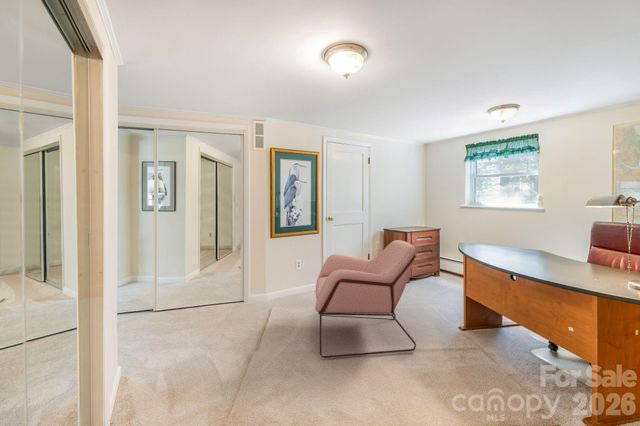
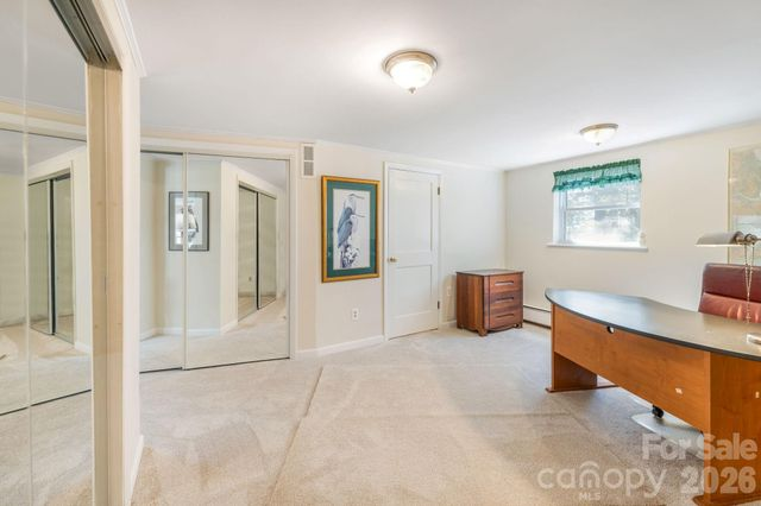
- armchair [314,239,417,359]
